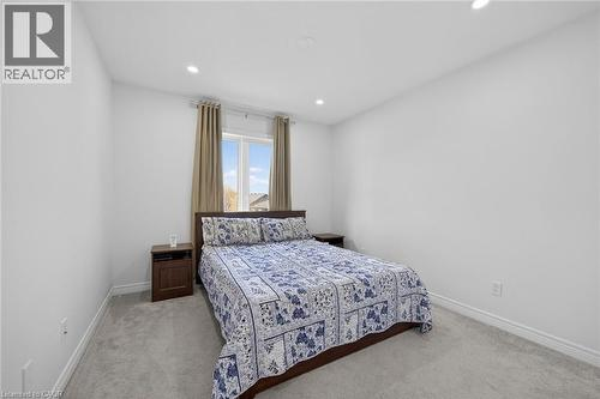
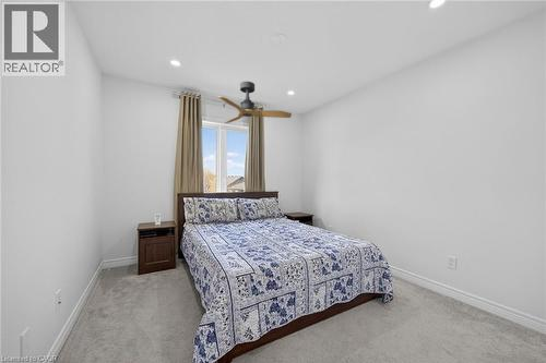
+ ceiling fan [217,81,293,124]
